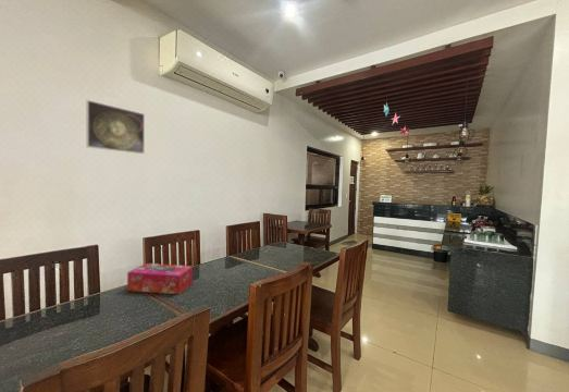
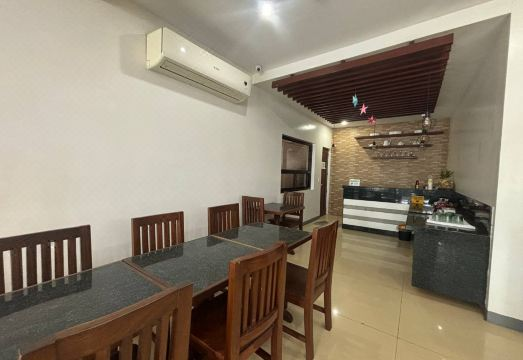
- tissue box [126,262,194,295]
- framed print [85,99,146,155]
